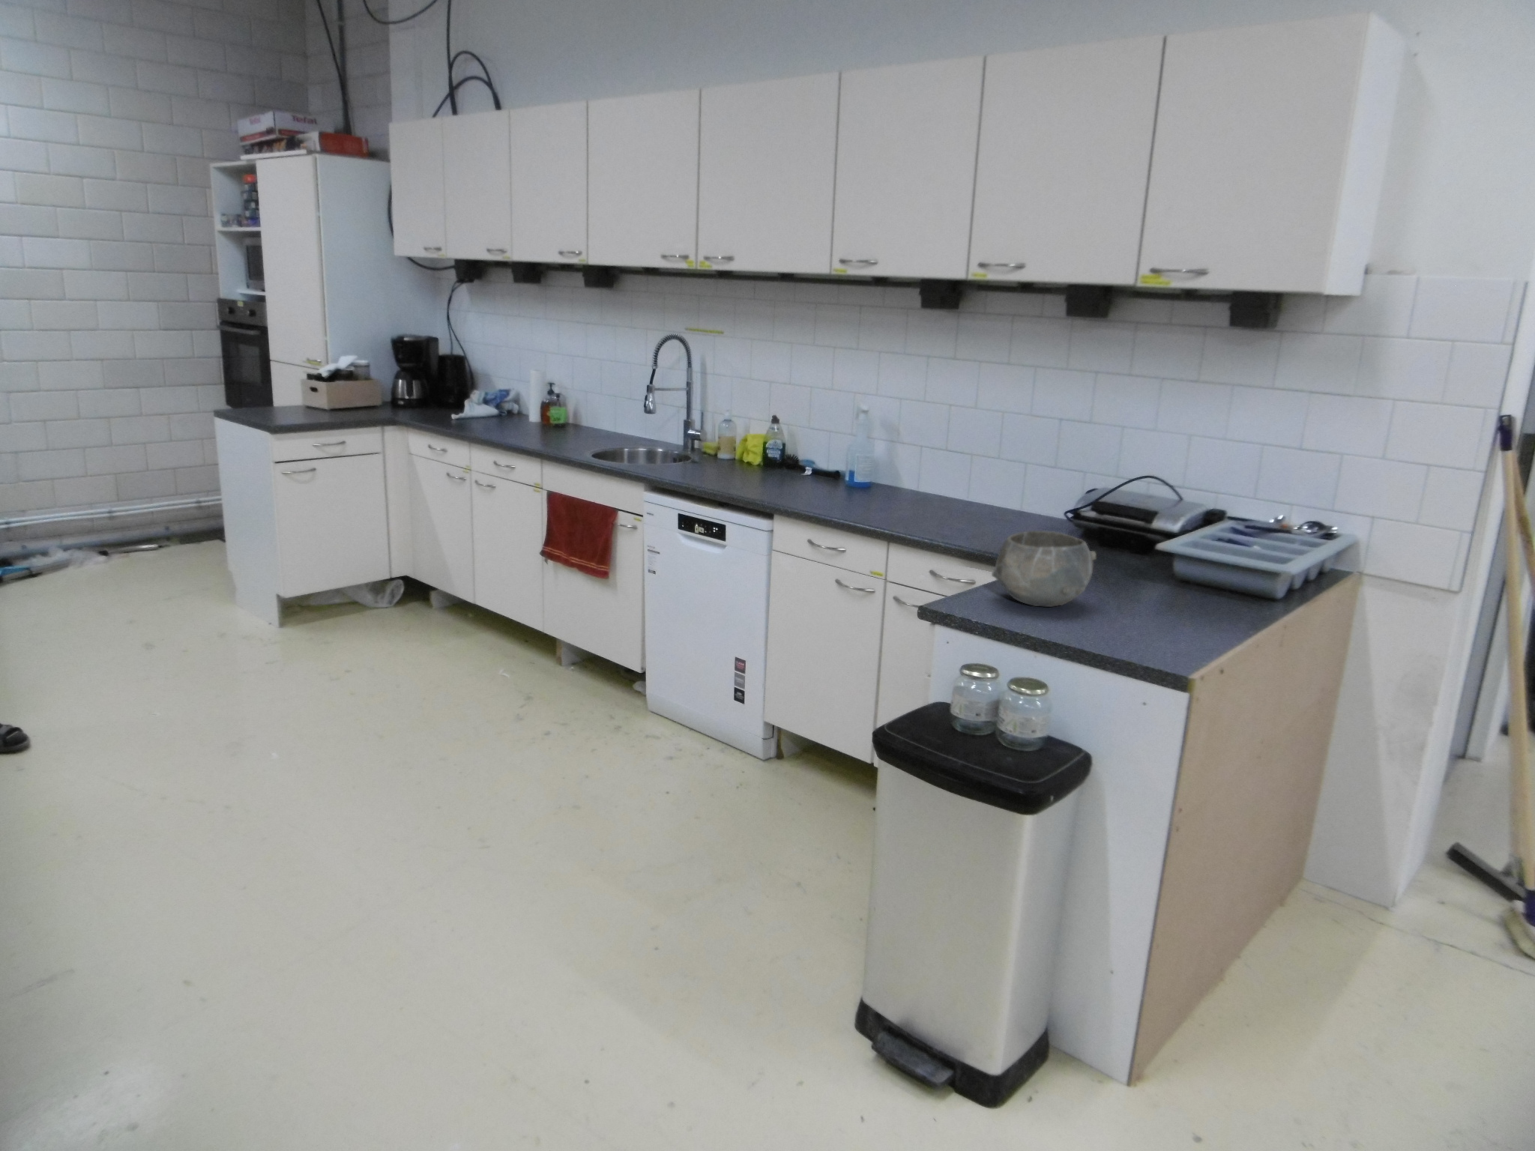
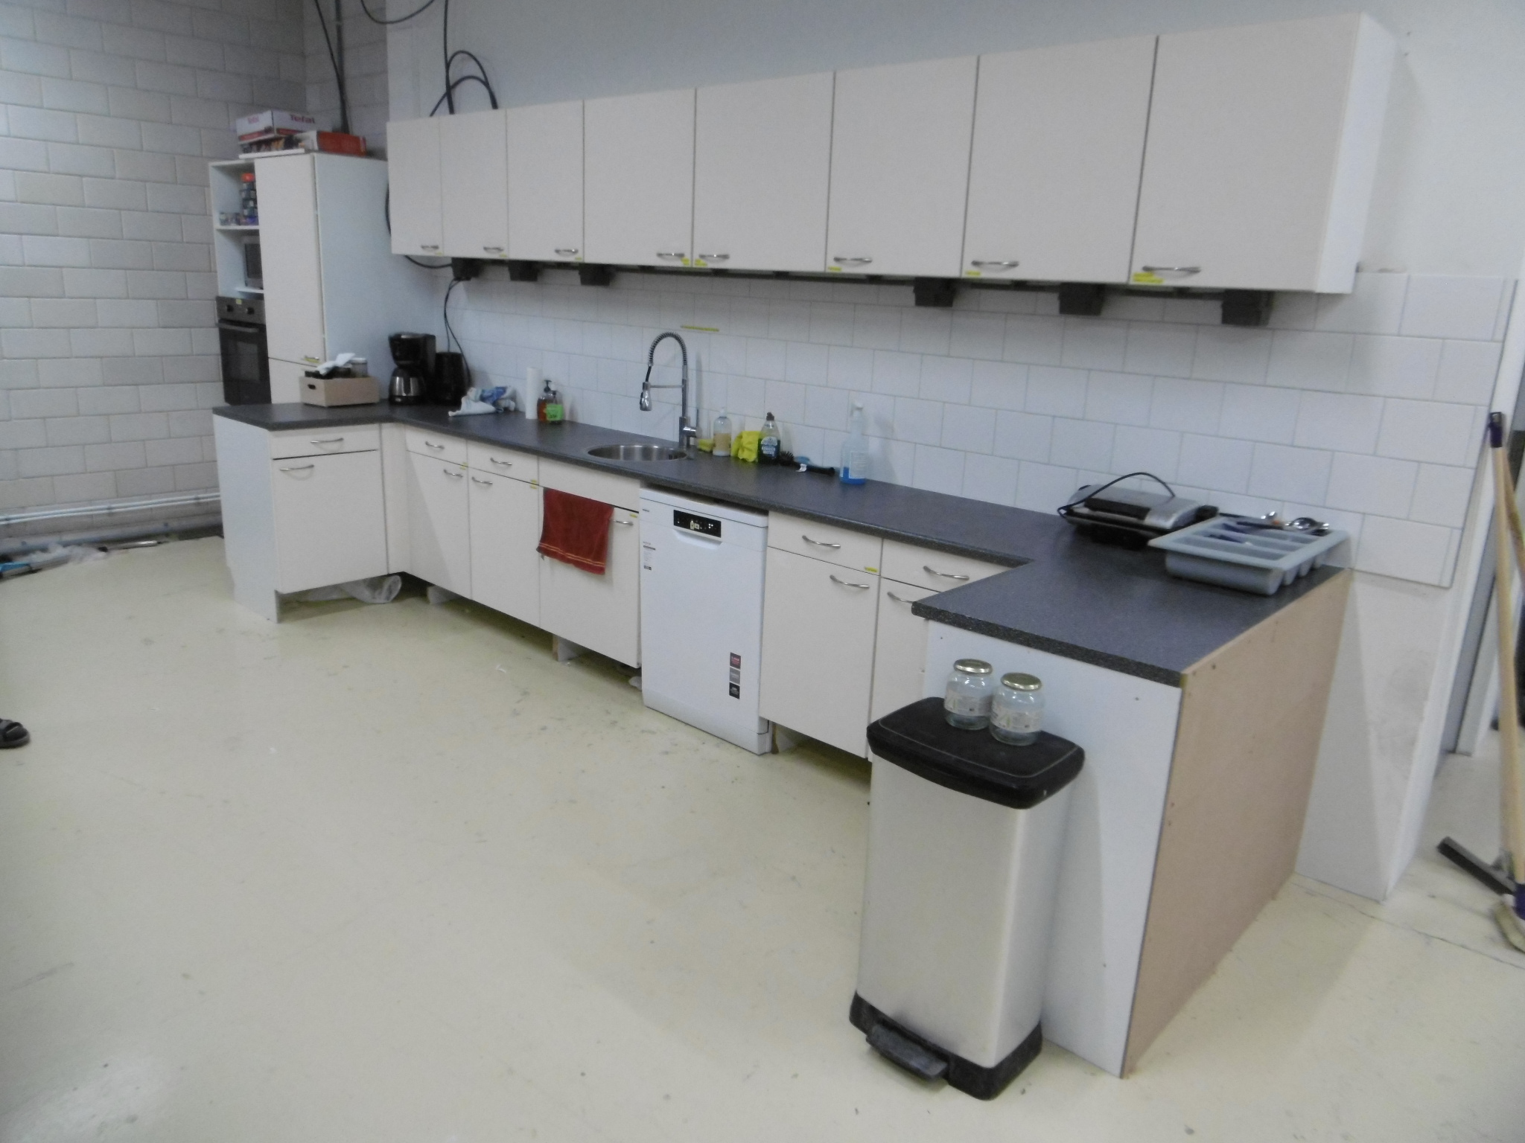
- bowl [991,530,1097,608]
